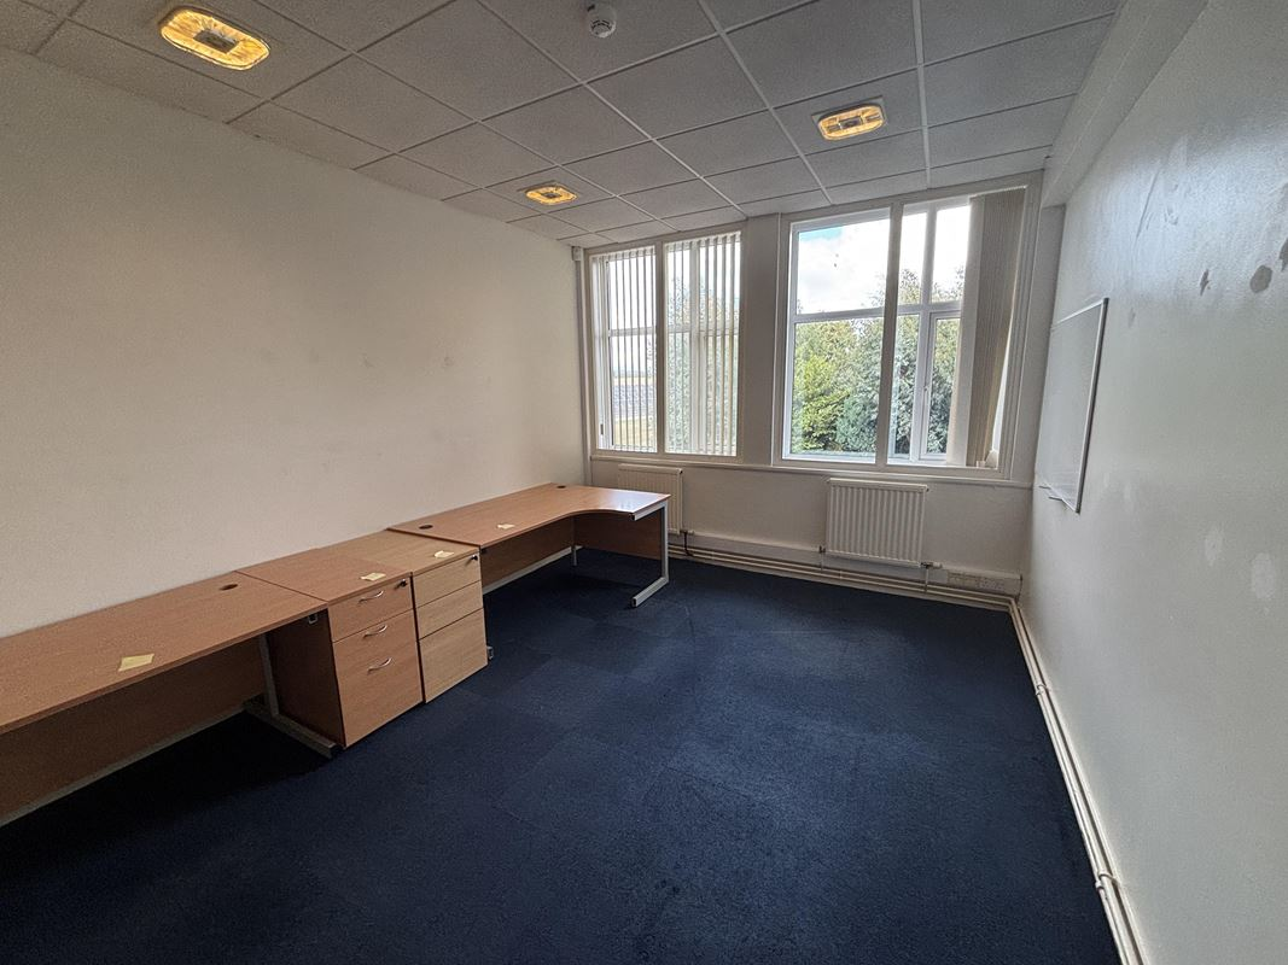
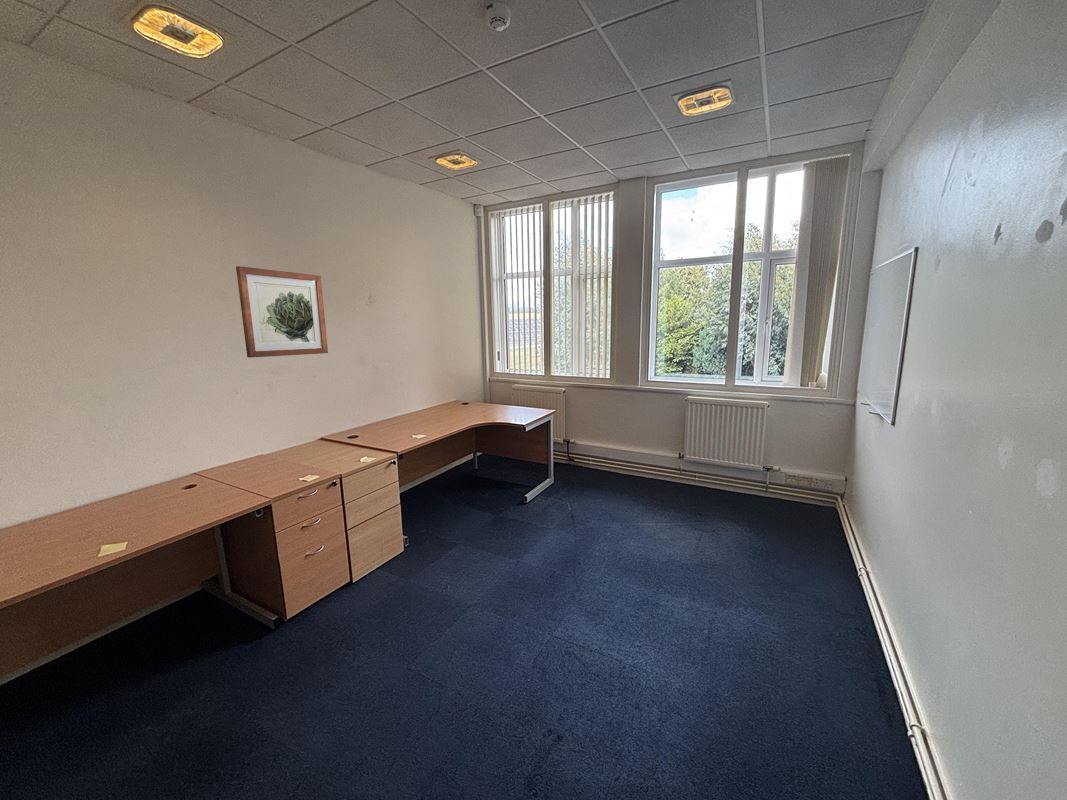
+ wall art [235,265,329,359]
